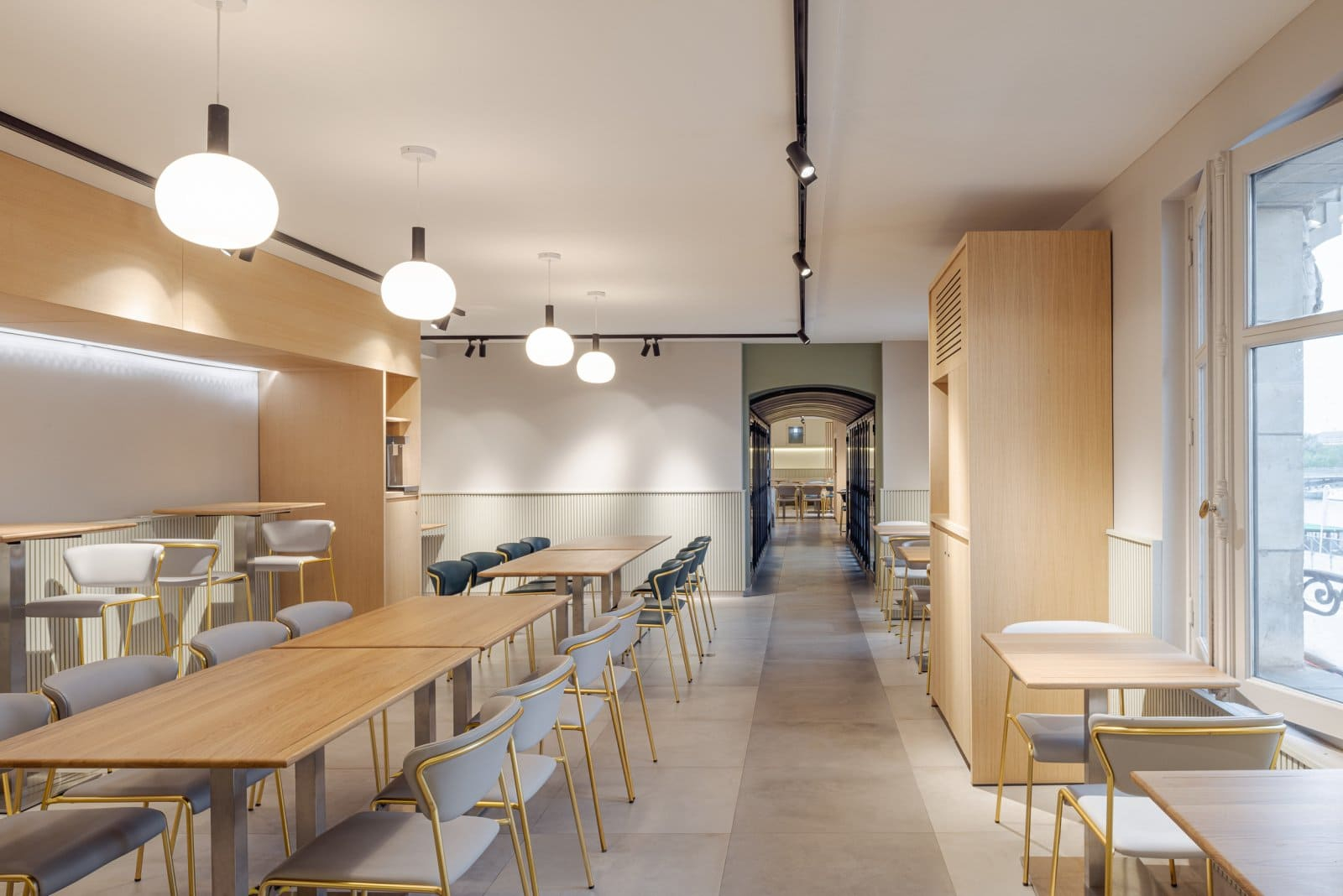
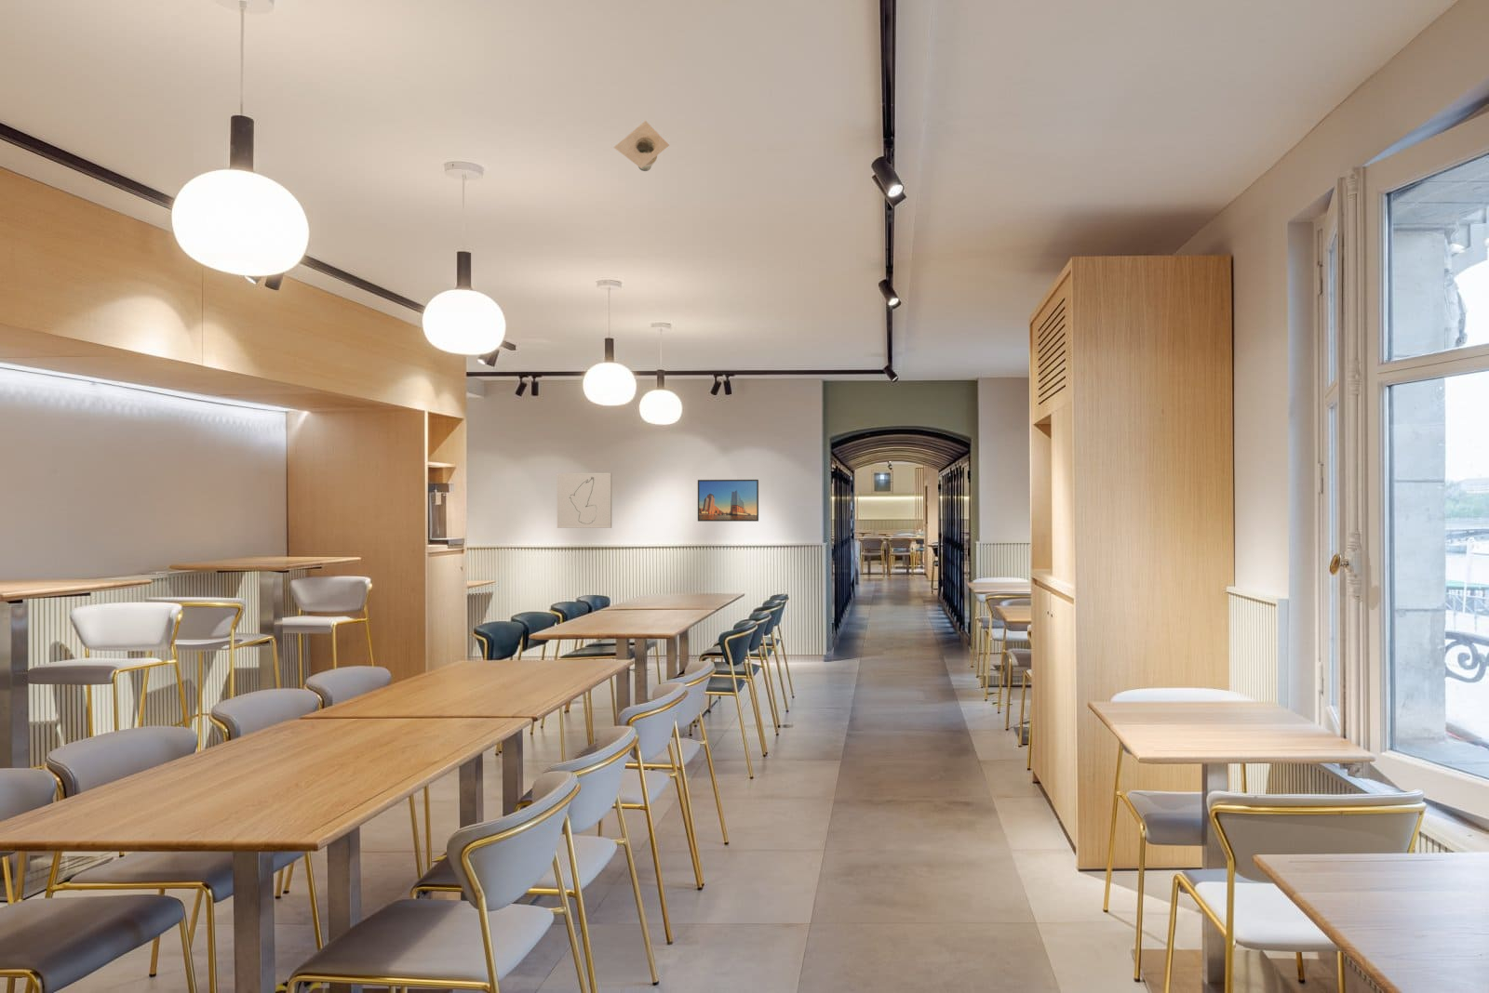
+ recessed light [613,120,670,172]
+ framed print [697,479,759,522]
+ wall art [557,472,612,529]
